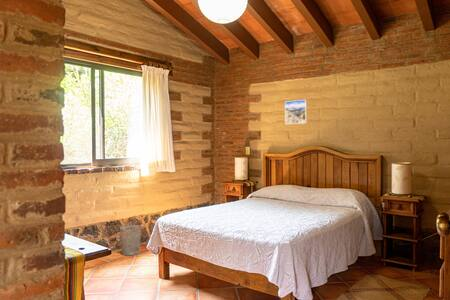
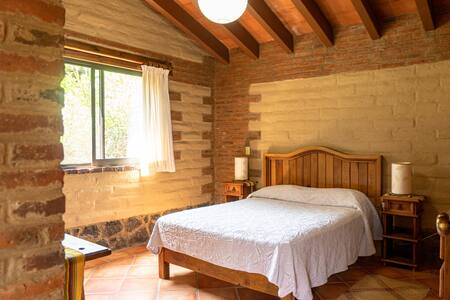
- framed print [284,99,308,125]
- wastebasket [119,224,142,257]
